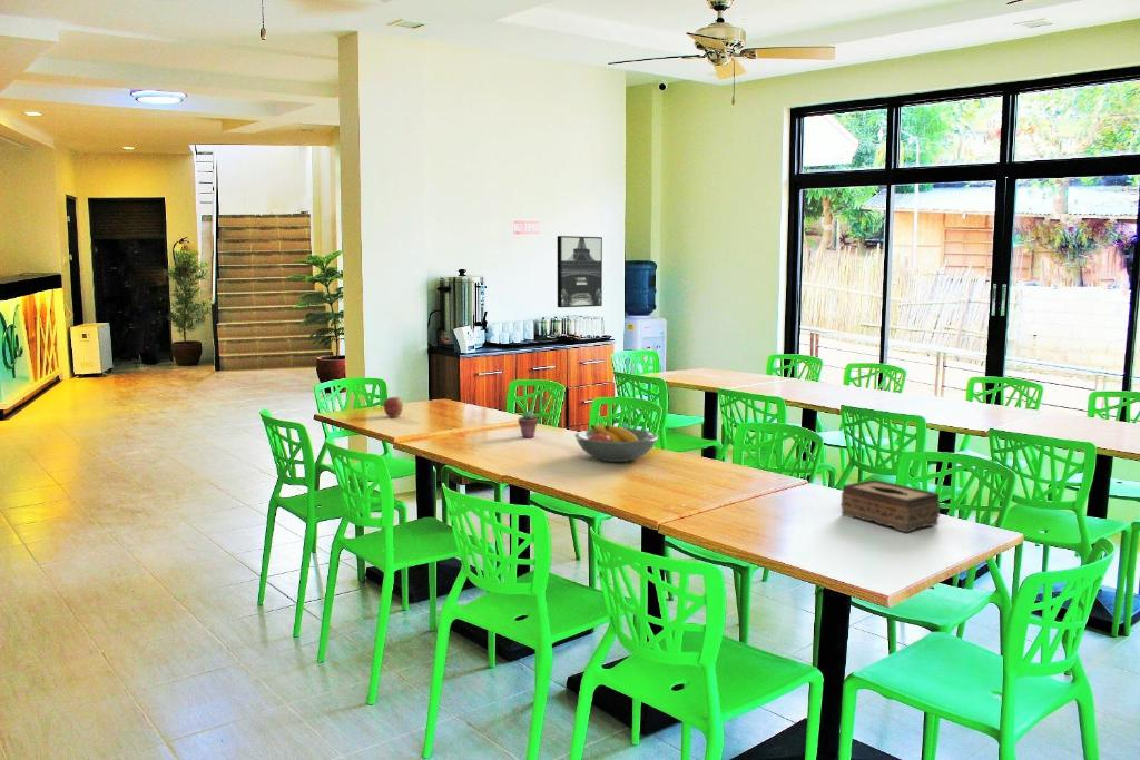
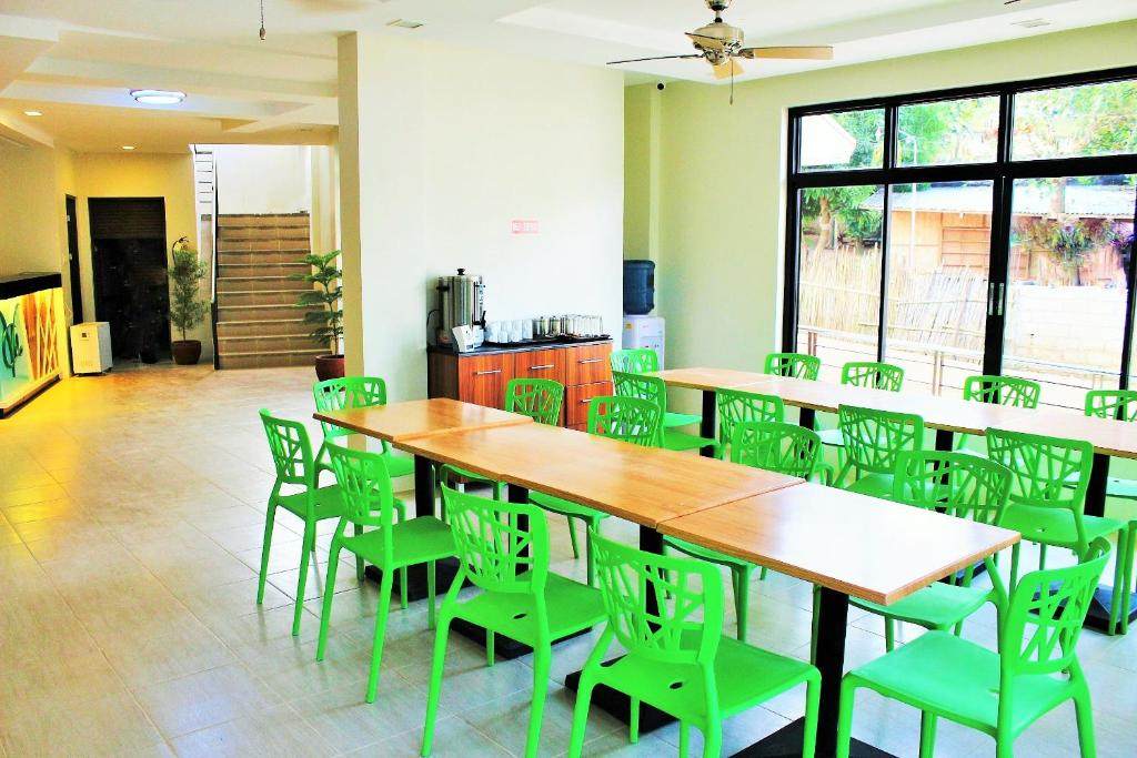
- tissue box [841,478,941,533]
- apple [383,396,404,418]
- fruit bowl [573,424,659,463]
- wall art [557,235,603,308]
- potted succulent [518,411,539,438]
